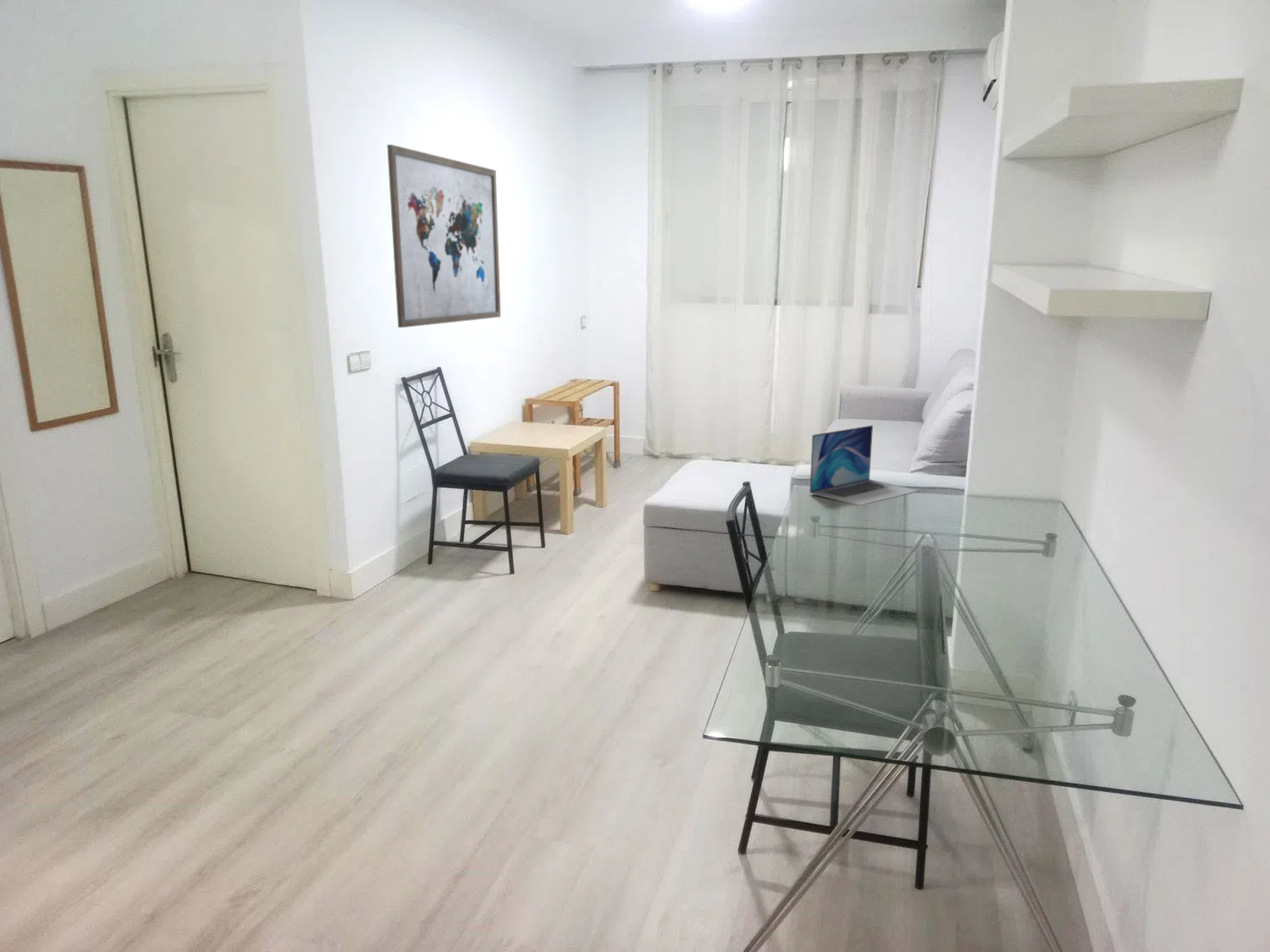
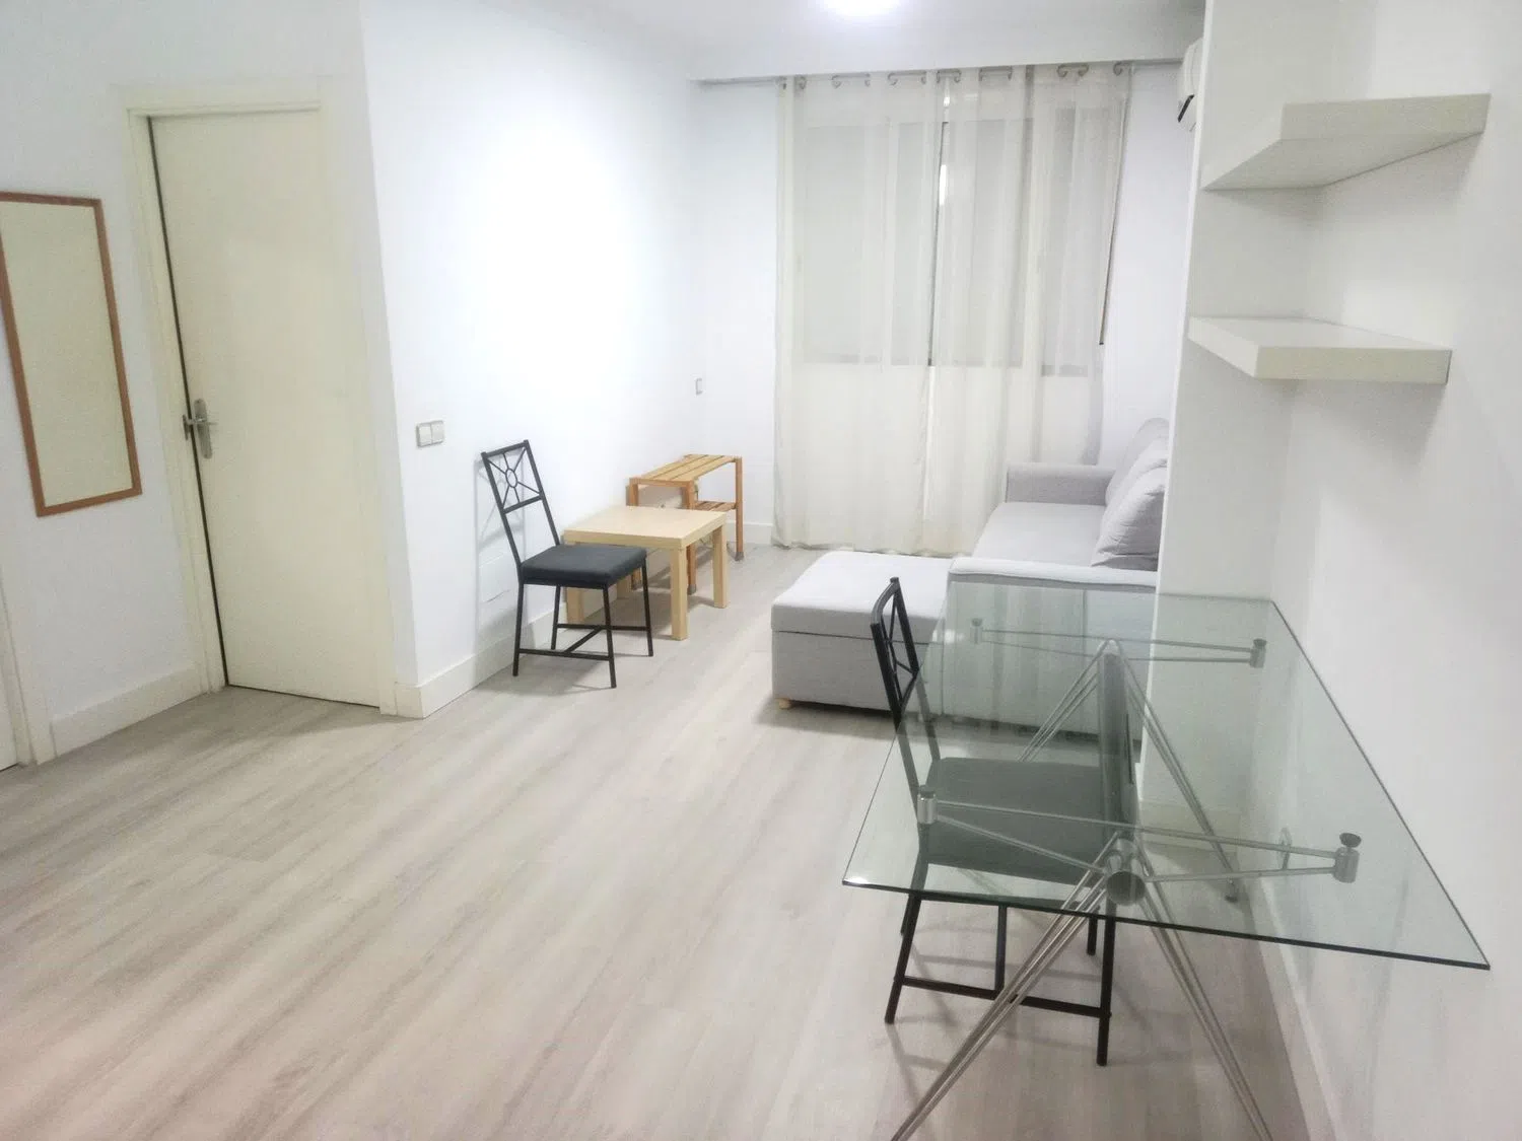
- wall art [386,144,501,328]
- laptop [809,425,920,506]
